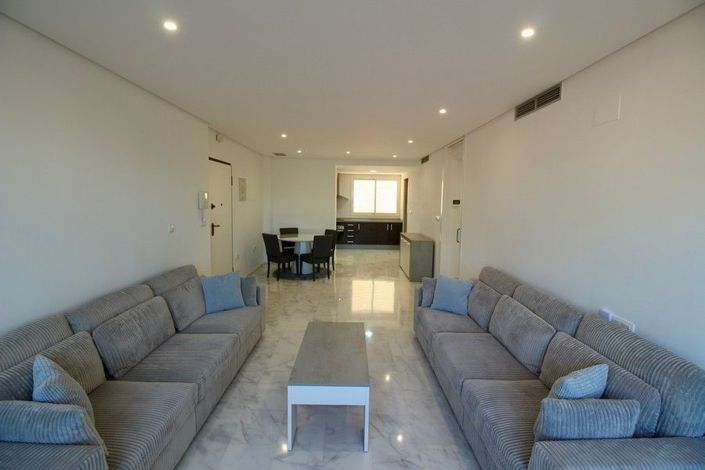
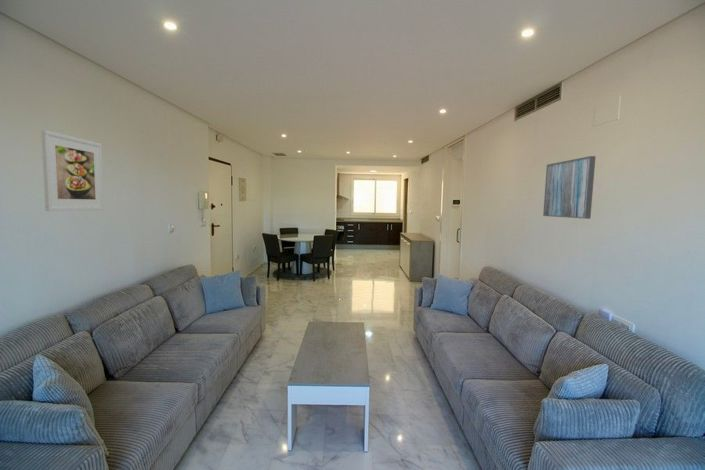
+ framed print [40,129,105,212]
+ wall art [542,155,597,220]
